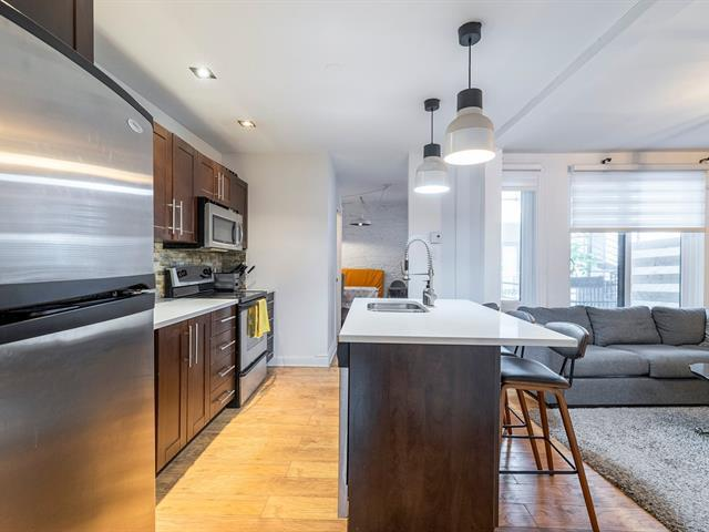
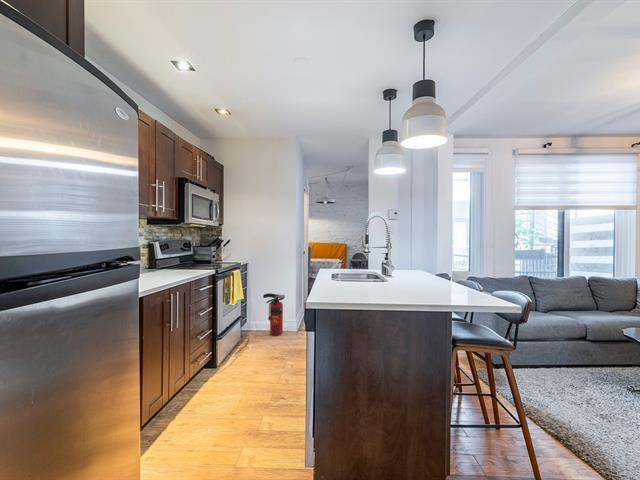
+ fire extinguisher [262,292,286,336]
